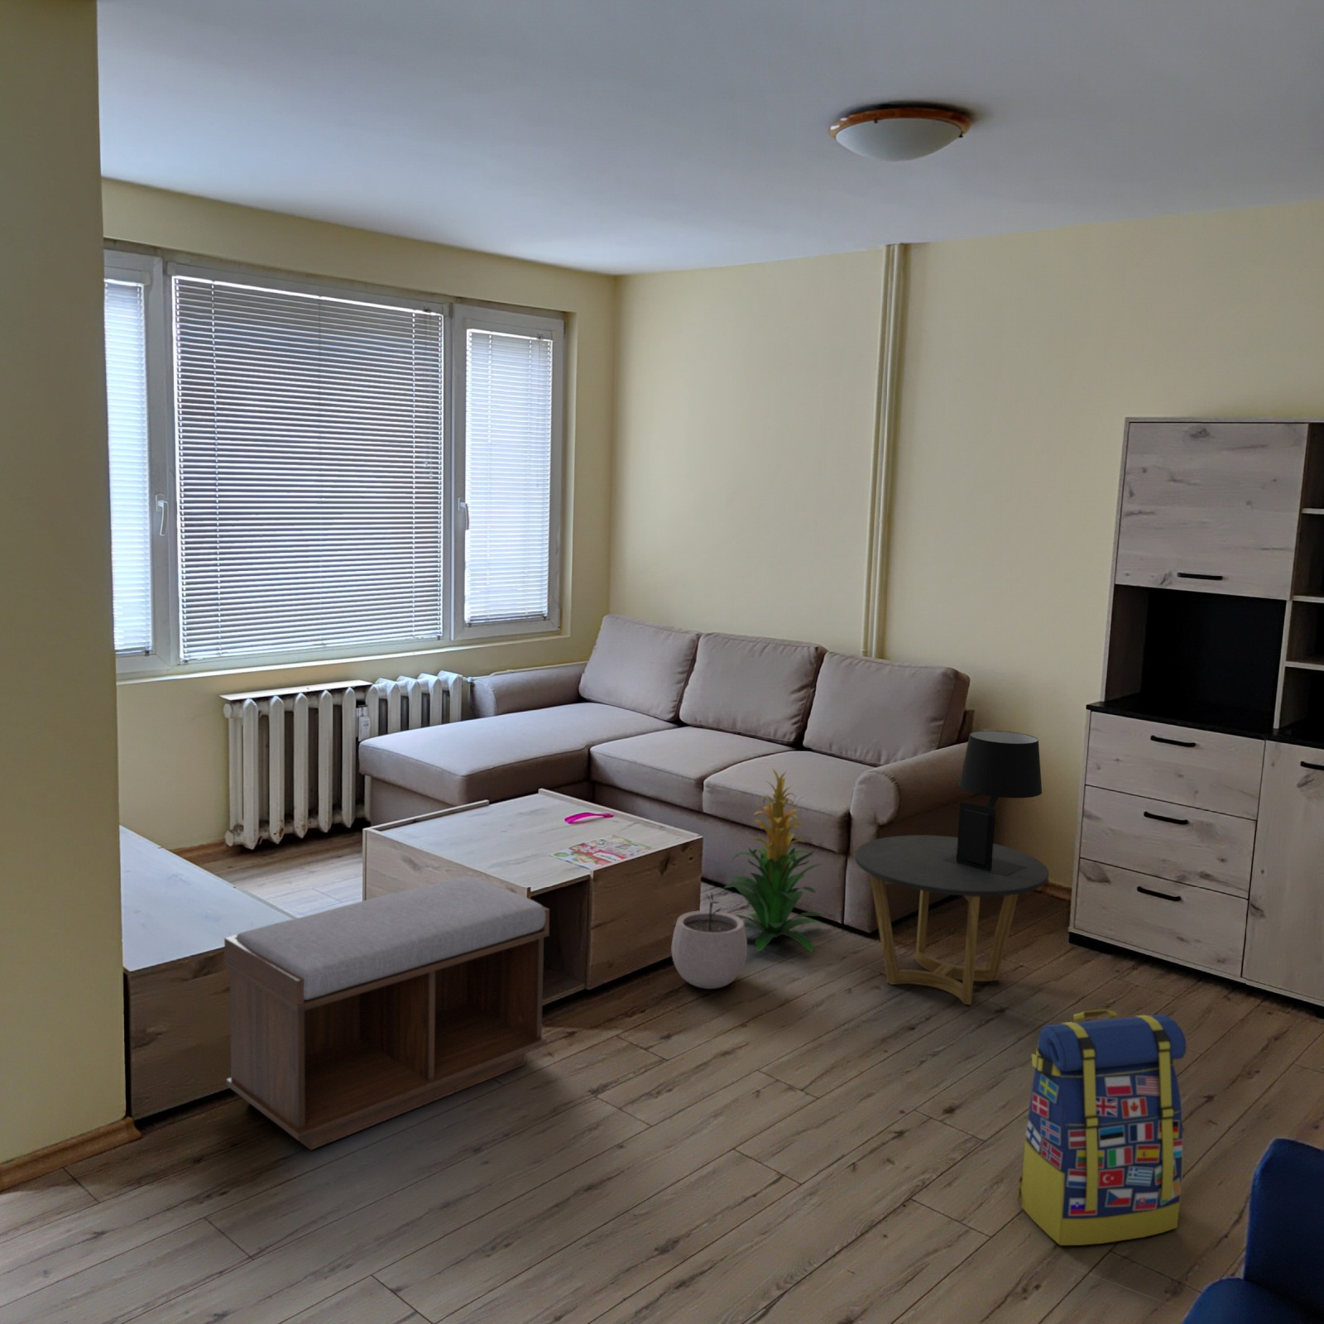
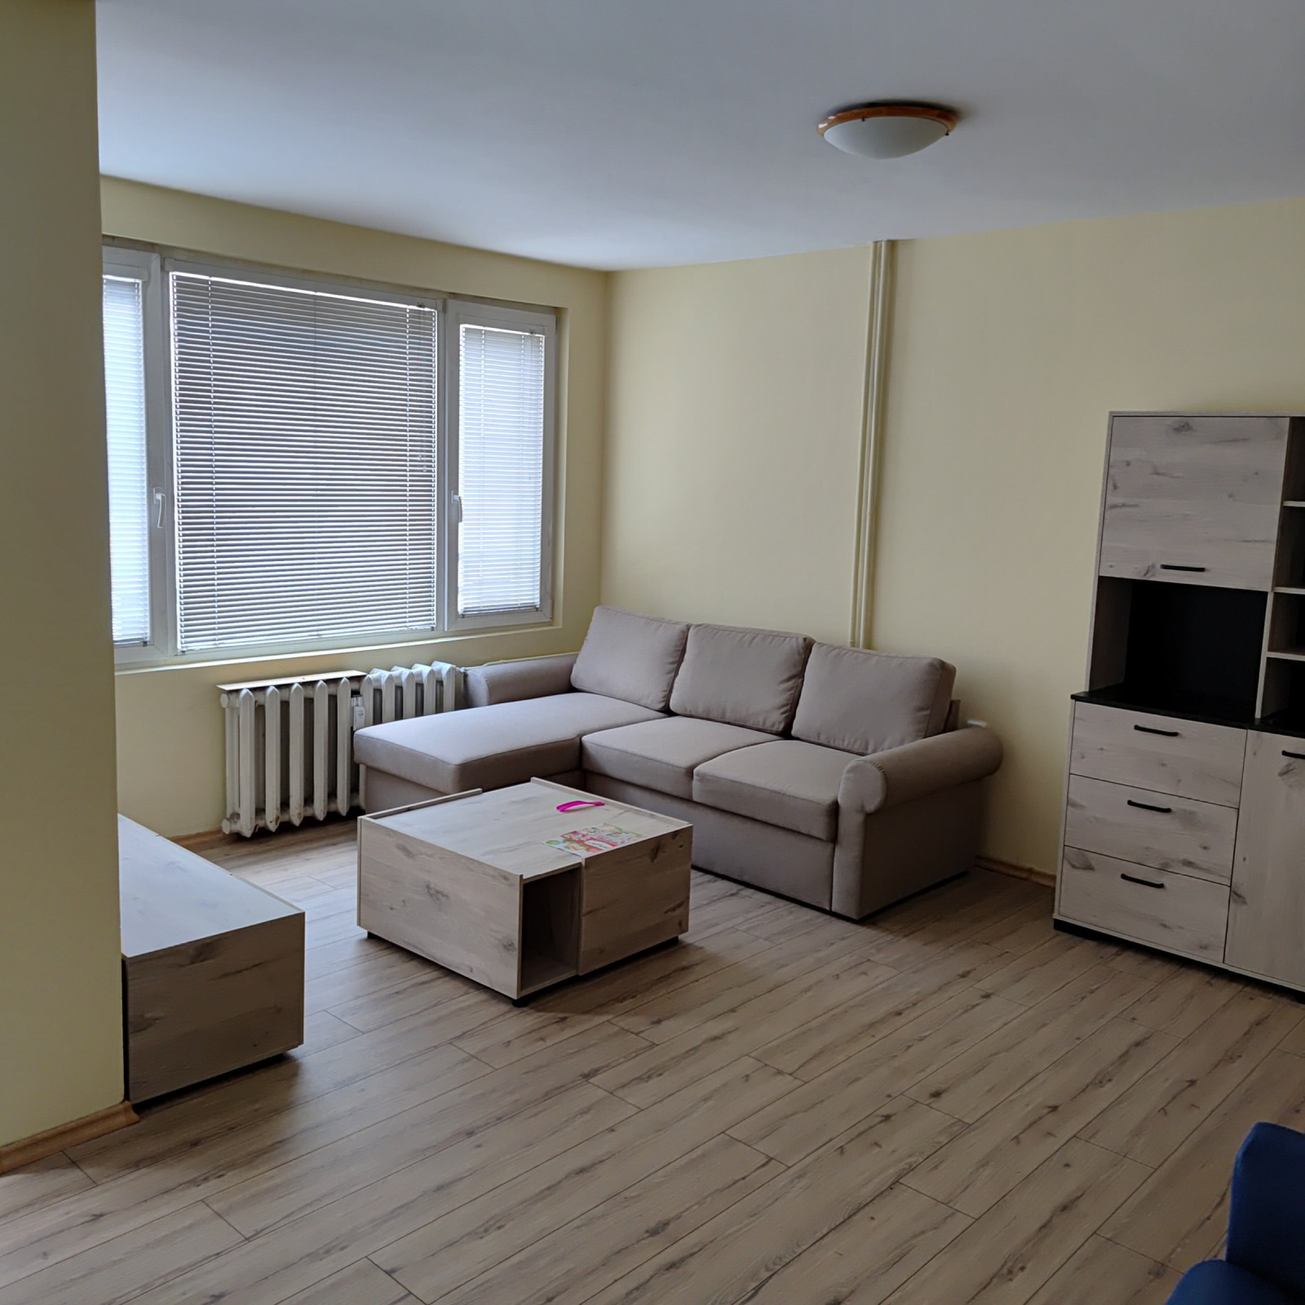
- side table [854,834,1050,1005]
- indoor plant [724,767,823,953]
- plant pot [672,891,748,989]
- bench [223,875,550,1151]
- backpack [1017,1009,1187,1246]
- table lamp [942,730,1043,875]
